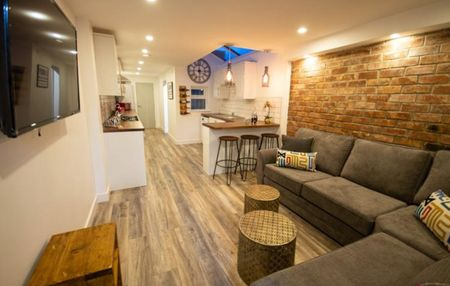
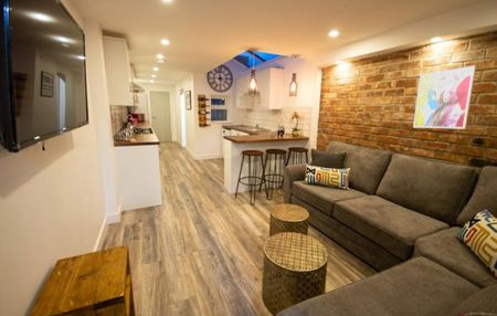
+ wall art [412,64,477,129]
